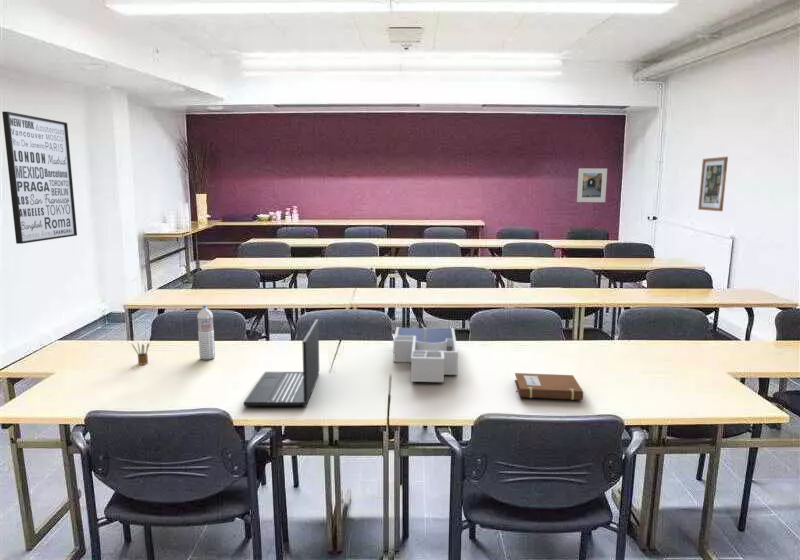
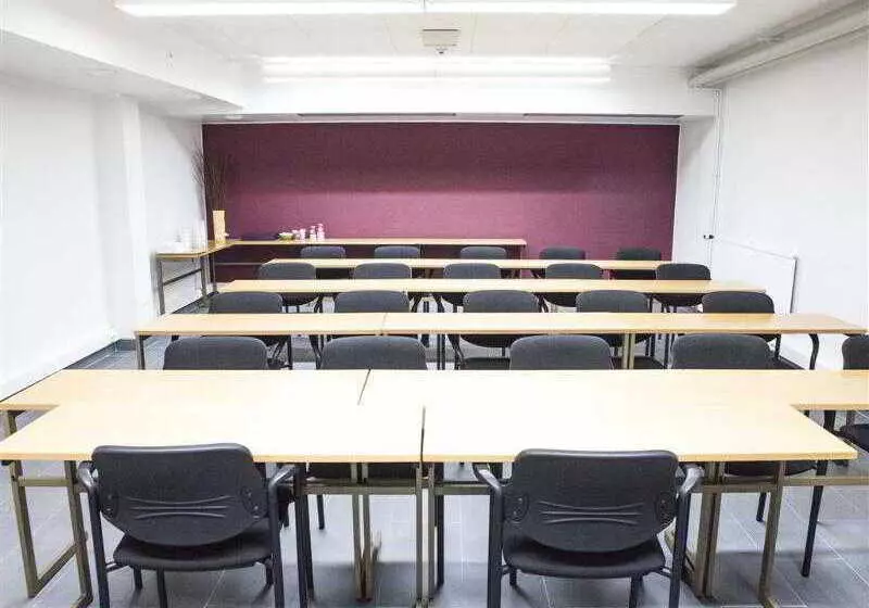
- laptop [243,318,320,407]
- wall art [1,111,78,245]
- pencil box [131,342,151,365]
- desk organizer [392,326,459,383]
- water bottle [196,304,216,361]
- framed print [576,167,608,203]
- notebook [514,372,584,401]
- wall art [697,156,729,212]
